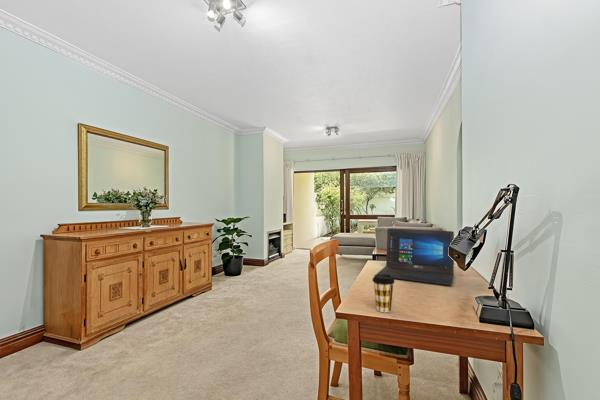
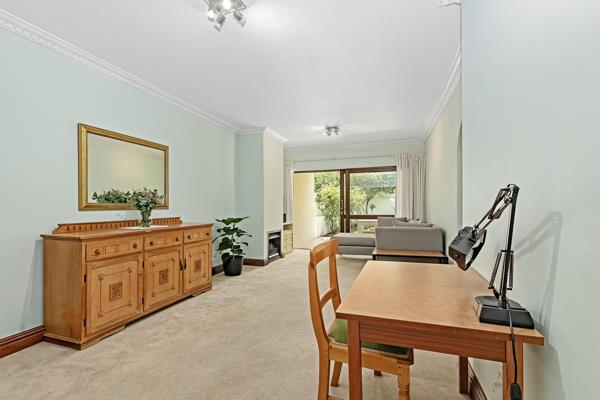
- laptop [375,227,455,286]
- coffee cup [372,274,396,313]
